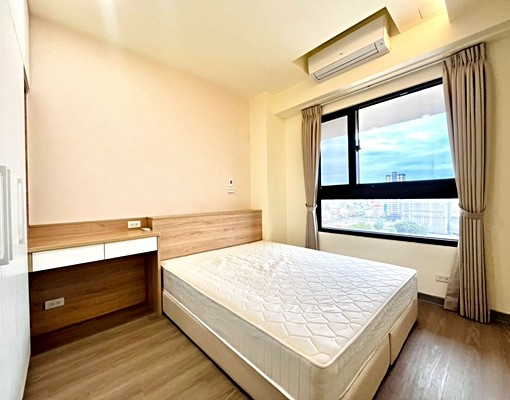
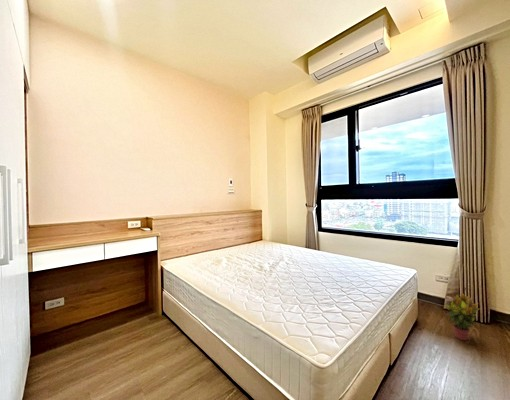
+ potted plant [444,292,481,341]
